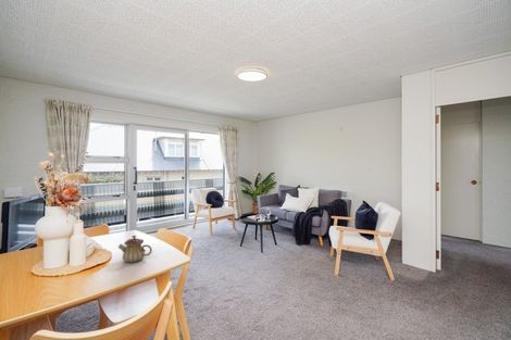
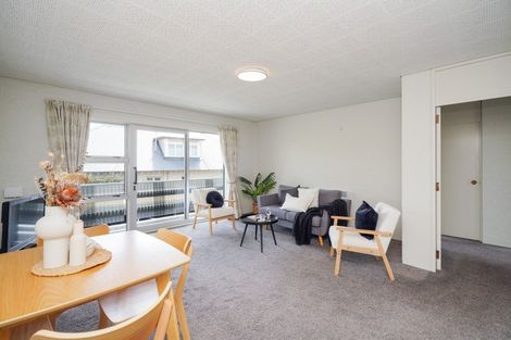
- teapot [117,235,153,264]
